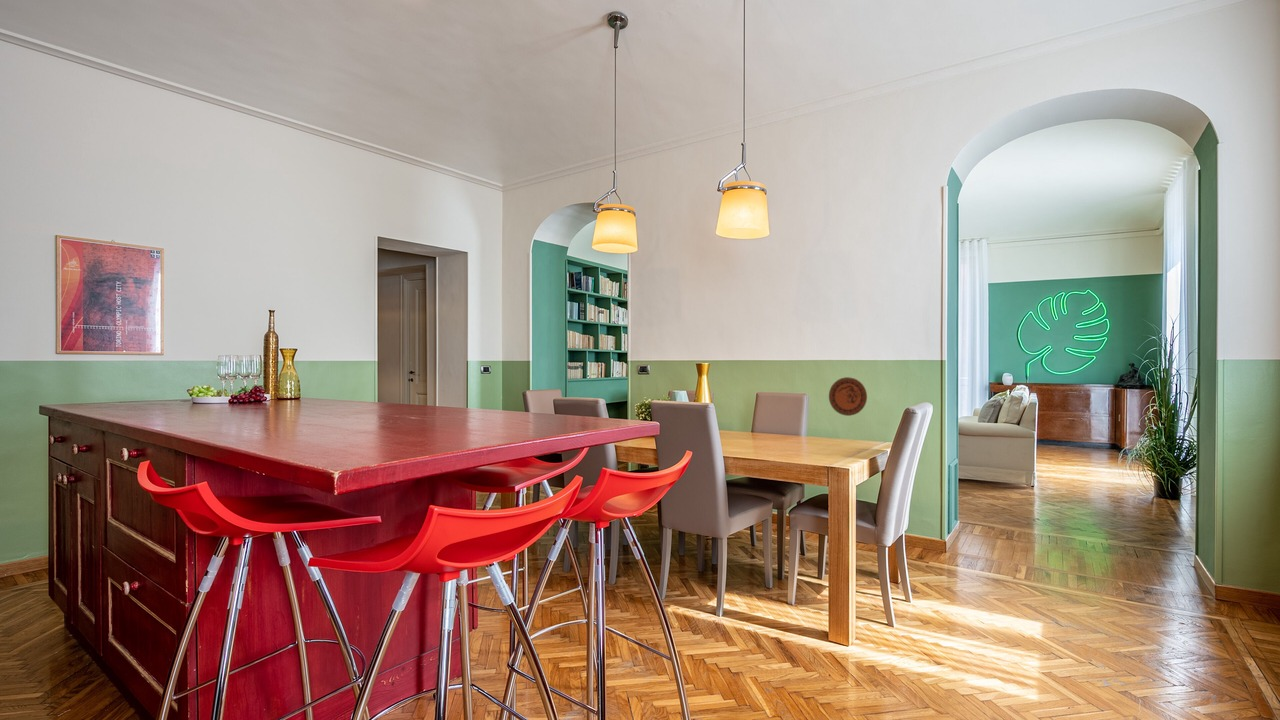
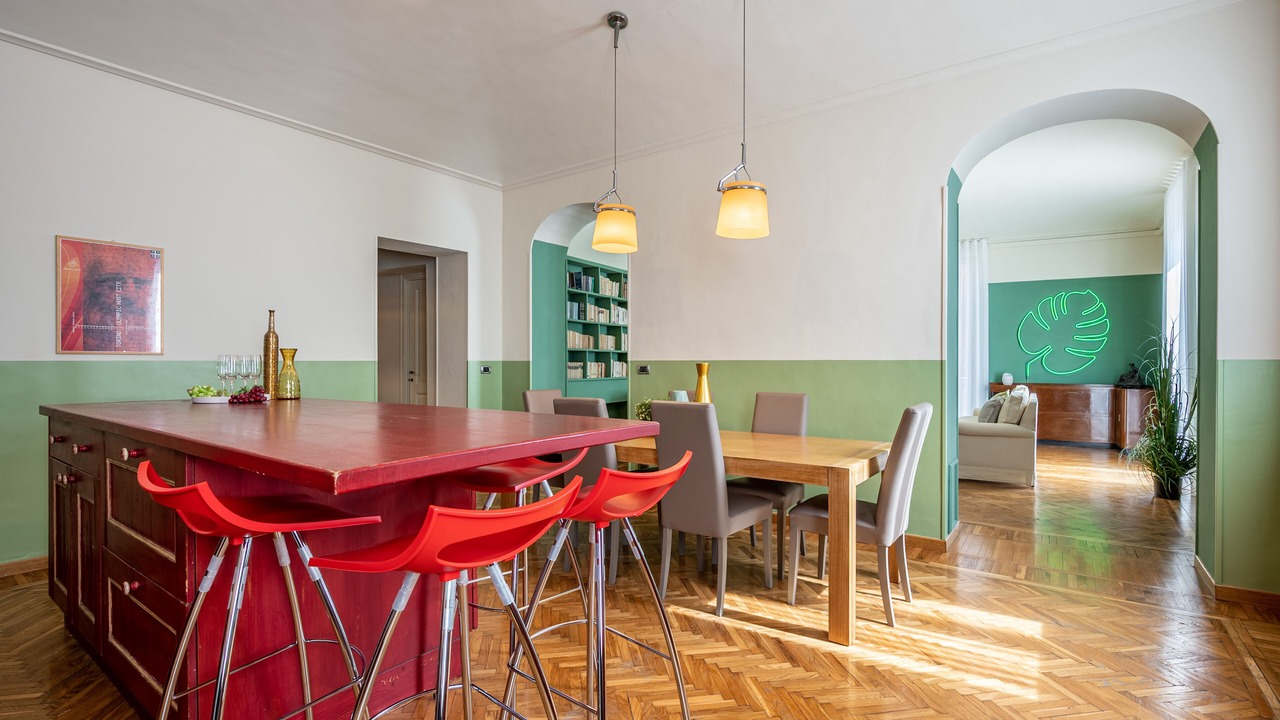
- decorative plate [828,376,868,417]
